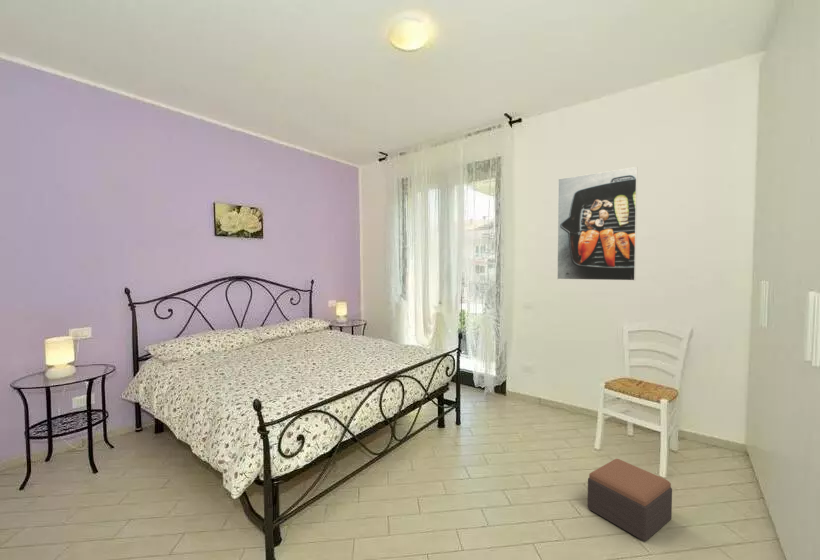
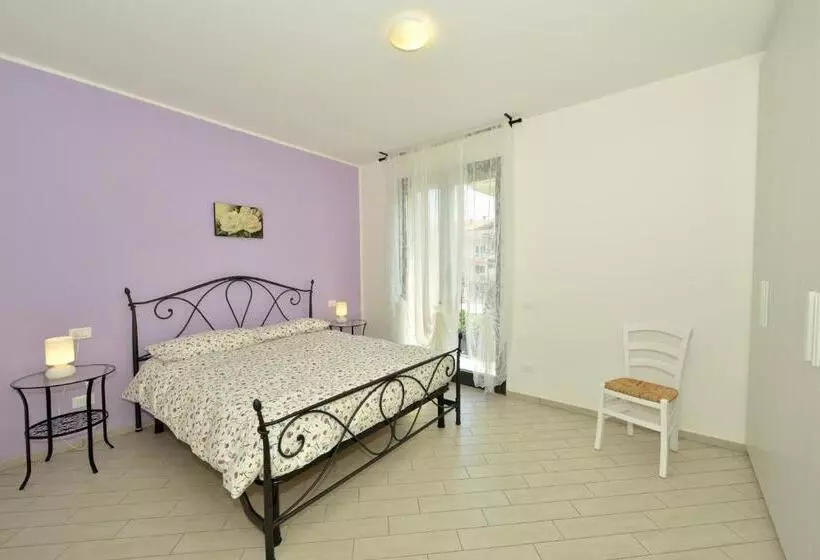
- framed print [556,166,638,282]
- footstool [587,458,673,542]
